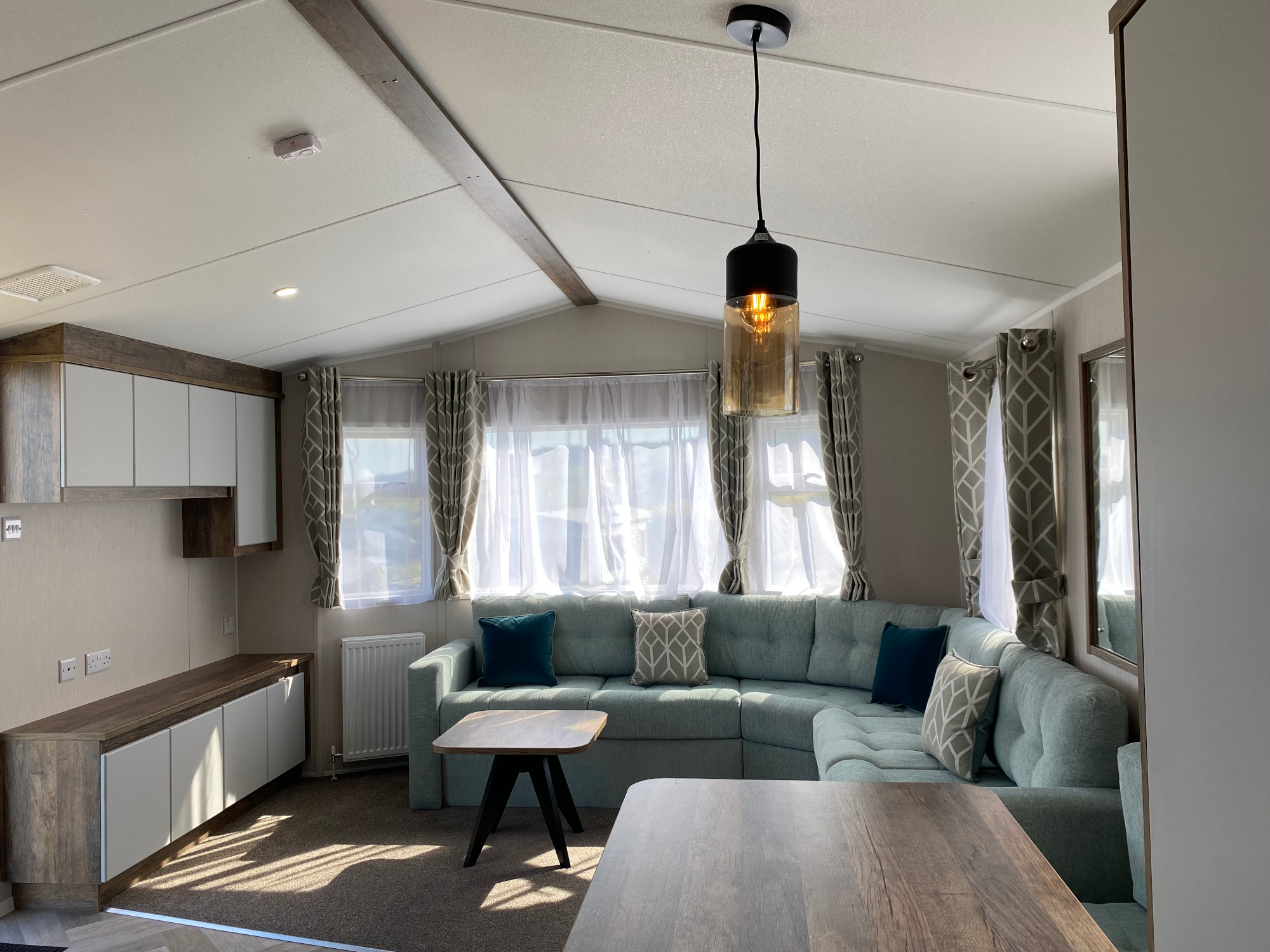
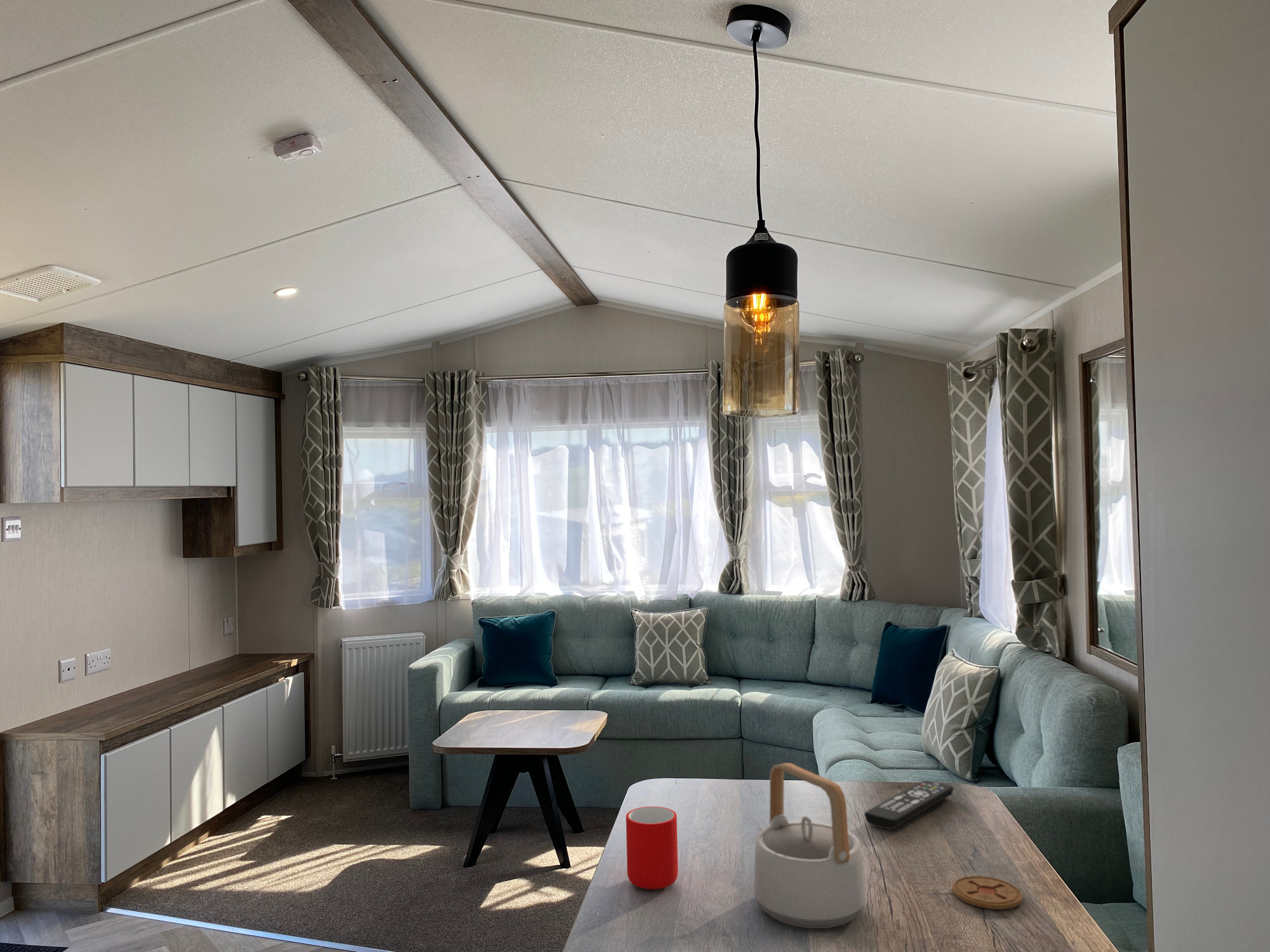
+ remote control [864,780,954,830]
+ cup [625,806,679,890]
+ coaster [951,875,1024,910]
+ teapot [753,762,866,929]
